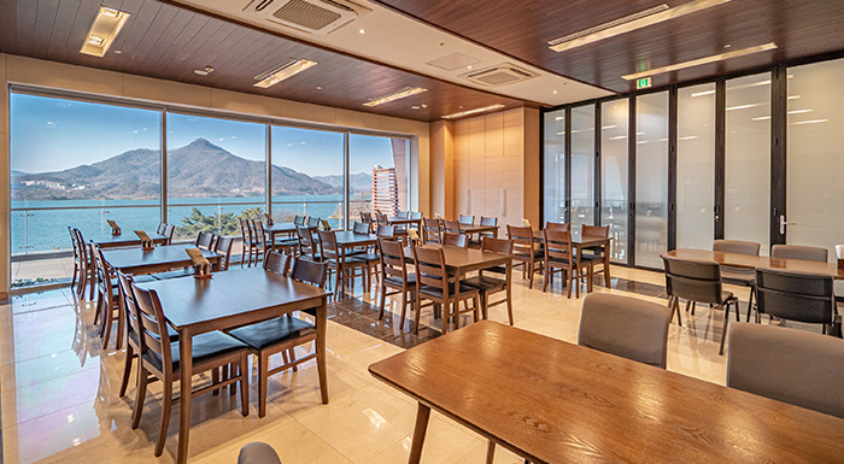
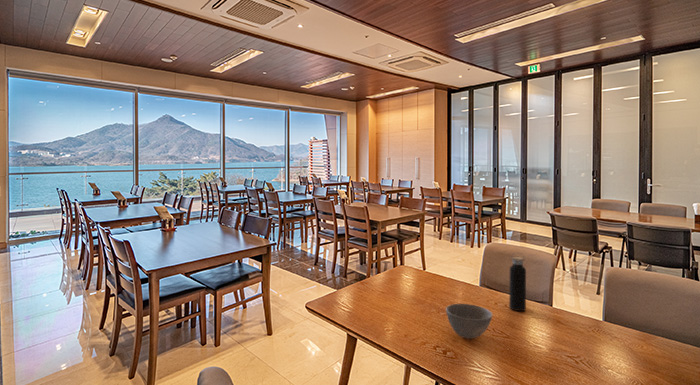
+ bowl [445,303,493,340]
+ water bottle [508,252,527,312]
